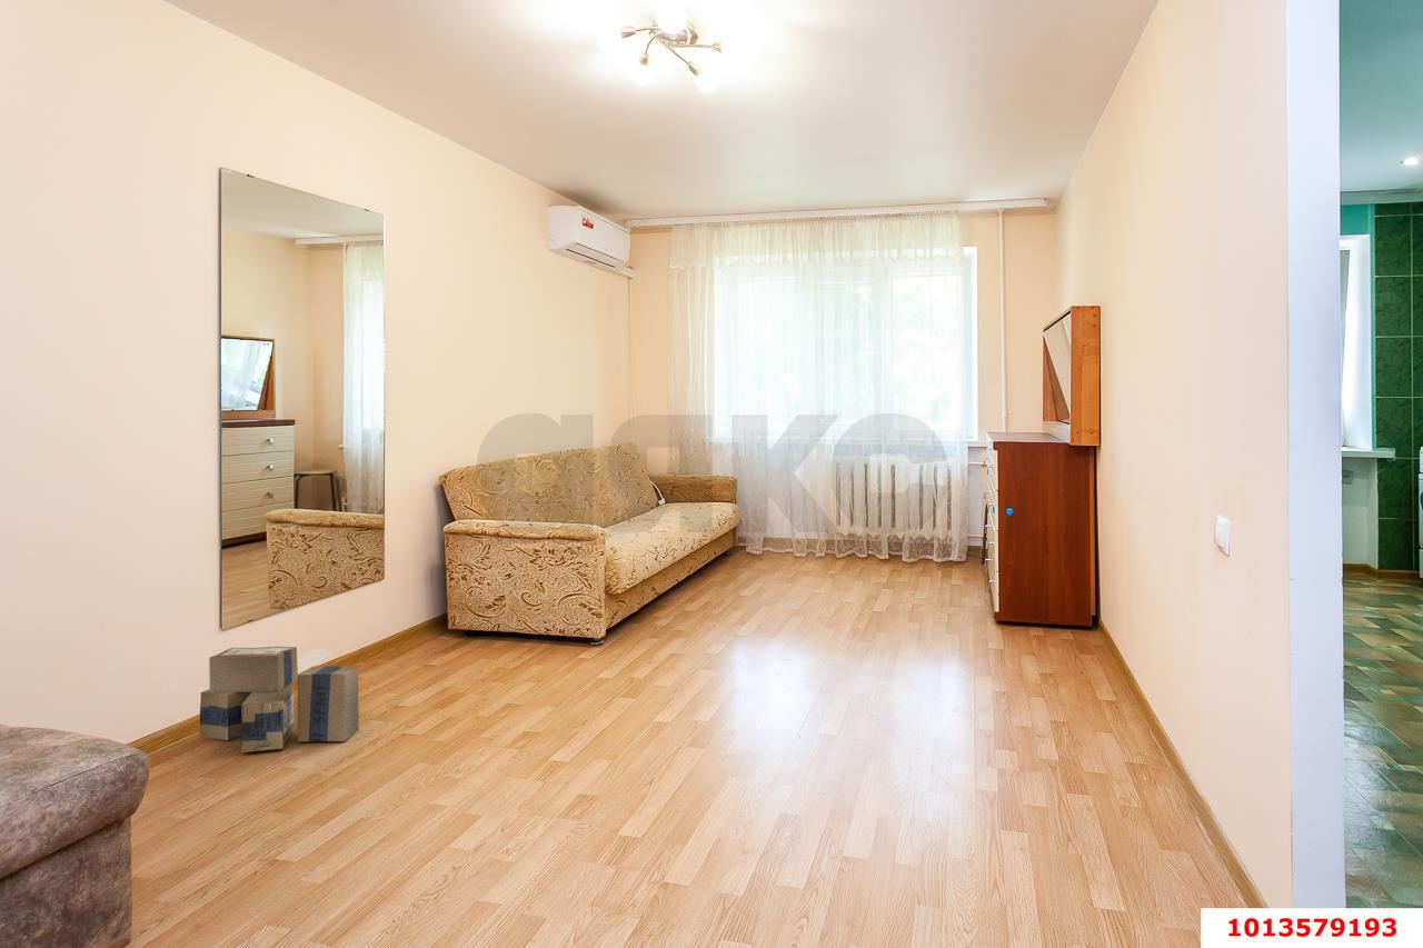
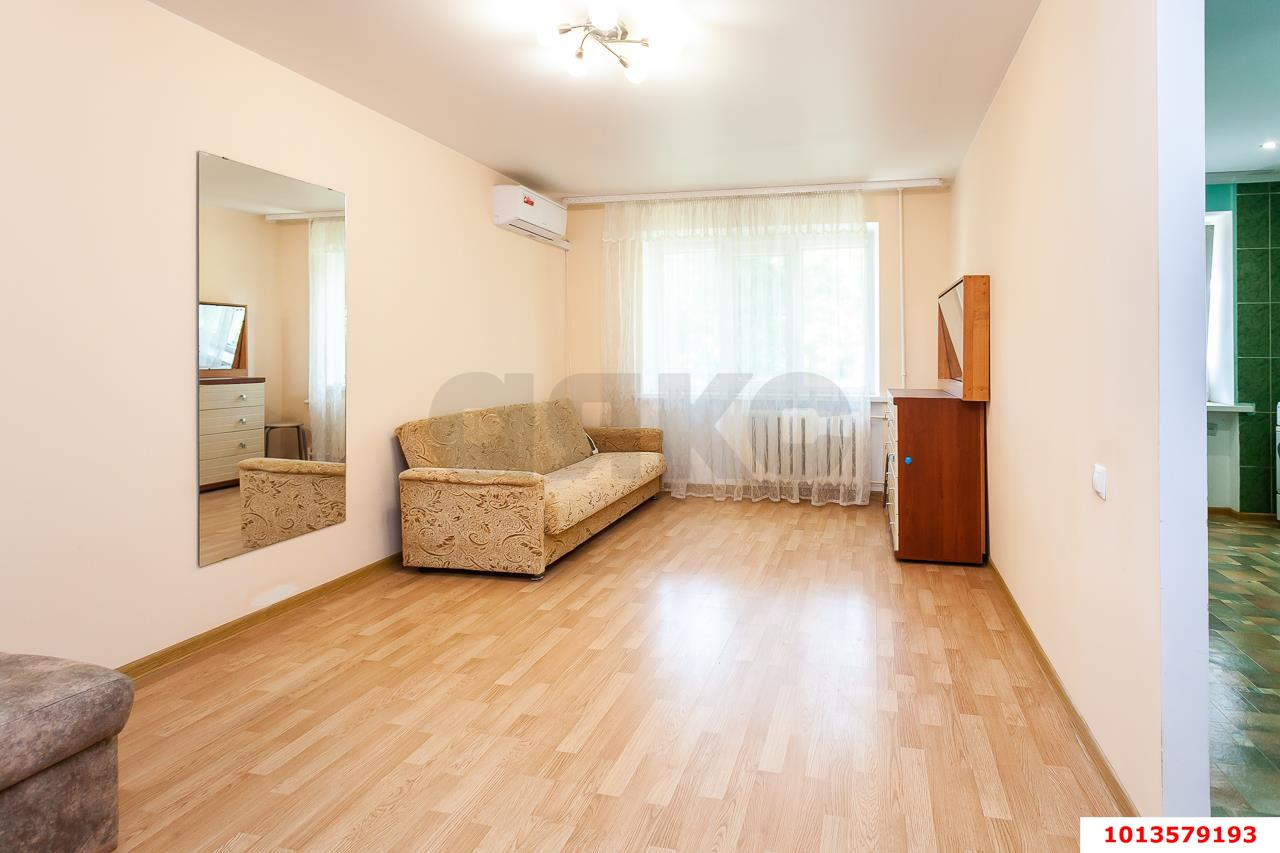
- cardboard box [199,646,360,754]
